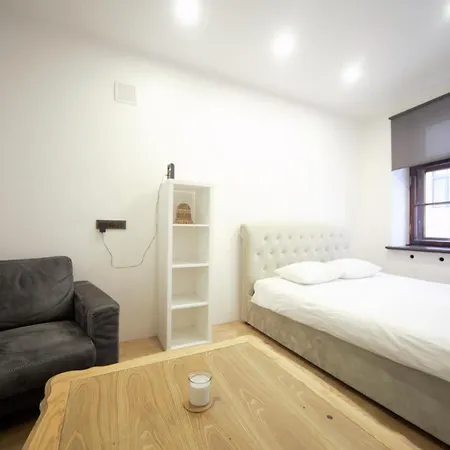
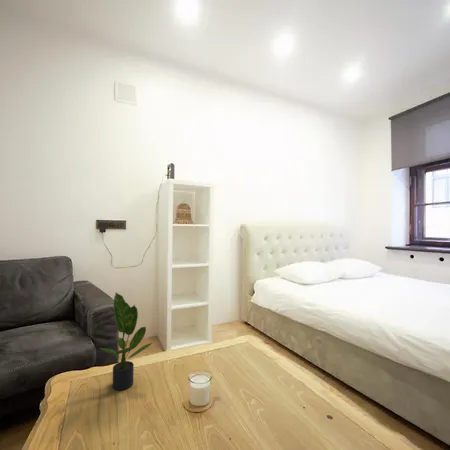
+ potted plant [99,292,153,391]
